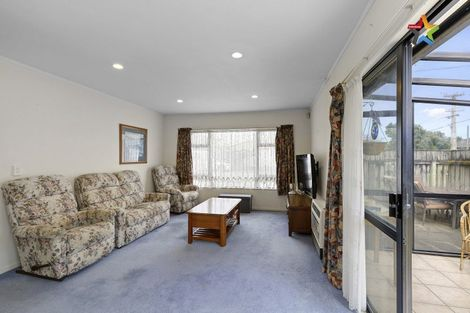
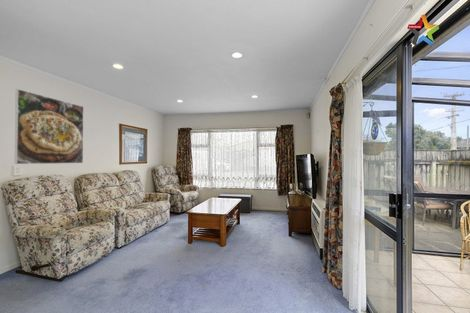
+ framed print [14,88,85,165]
